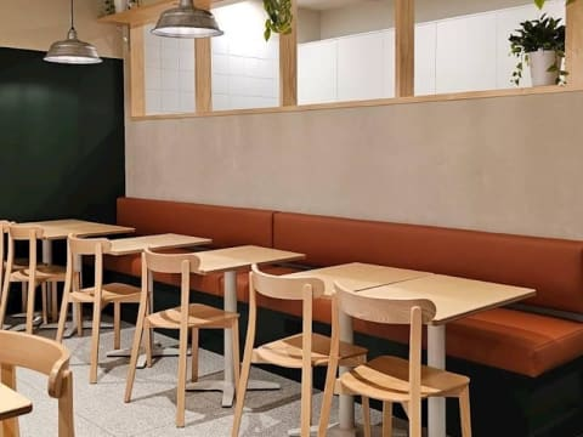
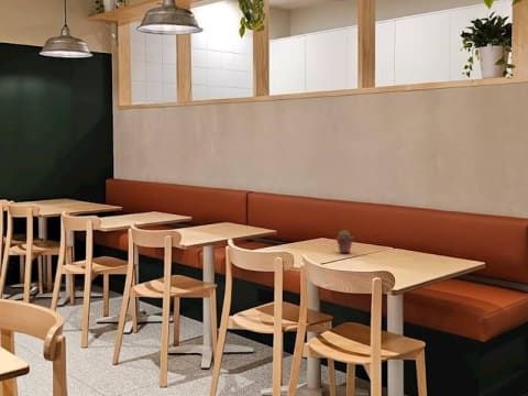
+ potted succulent [336,229,355,254]
